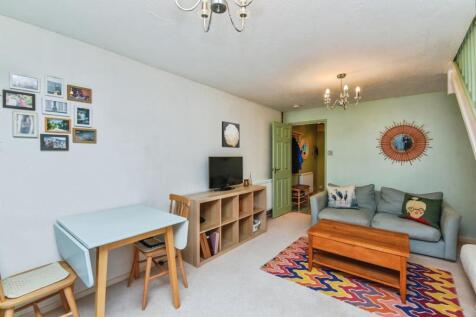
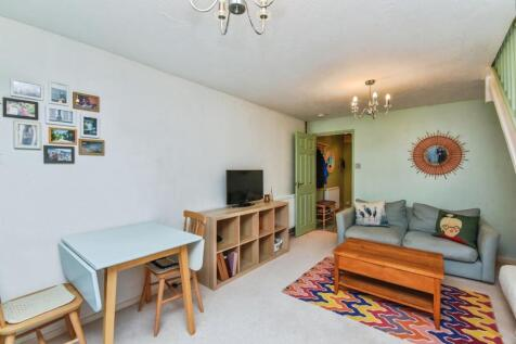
- wall art [221,120,241,149]
